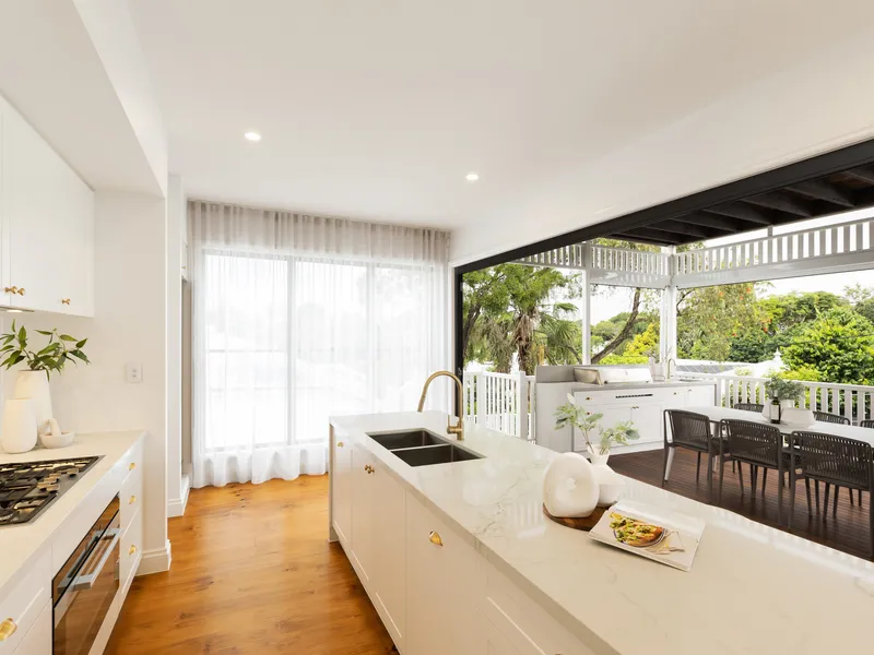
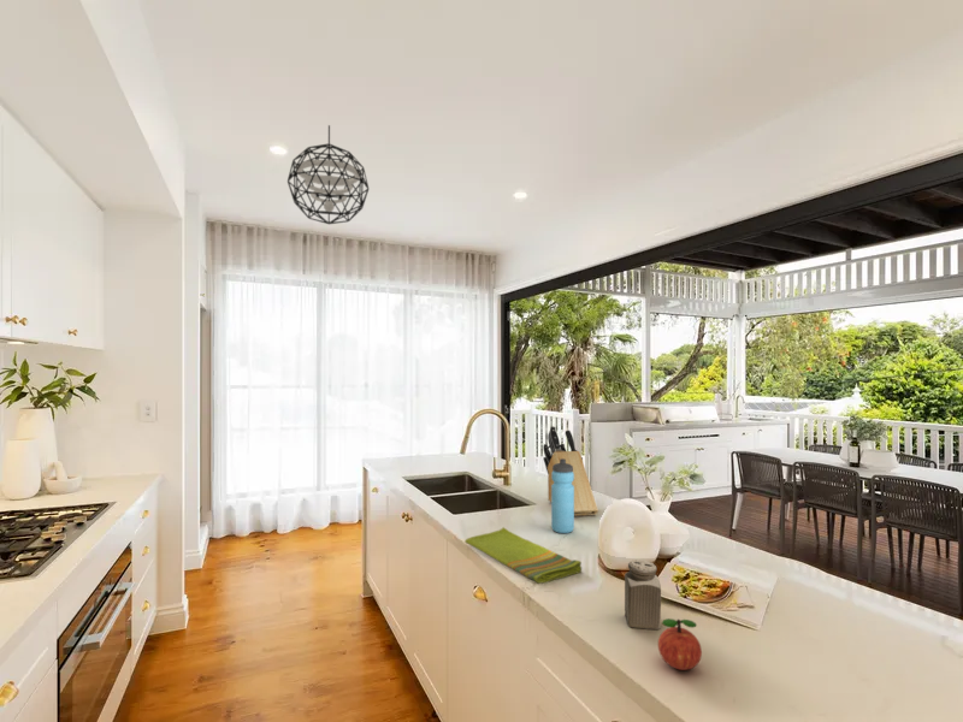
+ apple [657,617,703,671]
+ water bottle [550,458,575,534]
+ pendant light [286,124,370,225]
+ dish towel [463,526,583,585]
+ knife block [542,425,599,517]
+ salt shaker [624,558,662,631]
